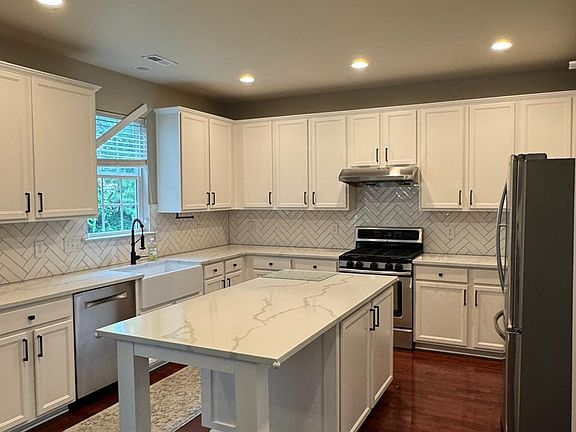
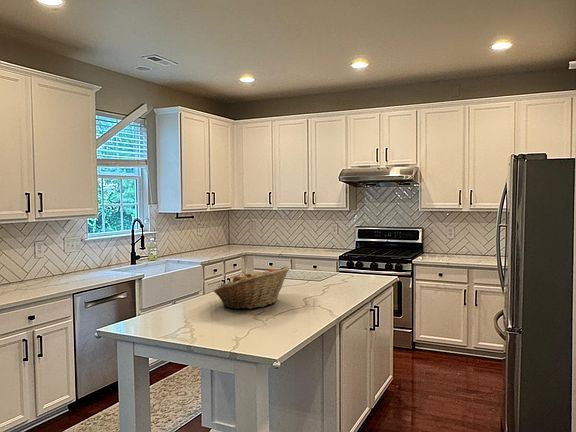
+ fruit basket [213,265,291,310]
